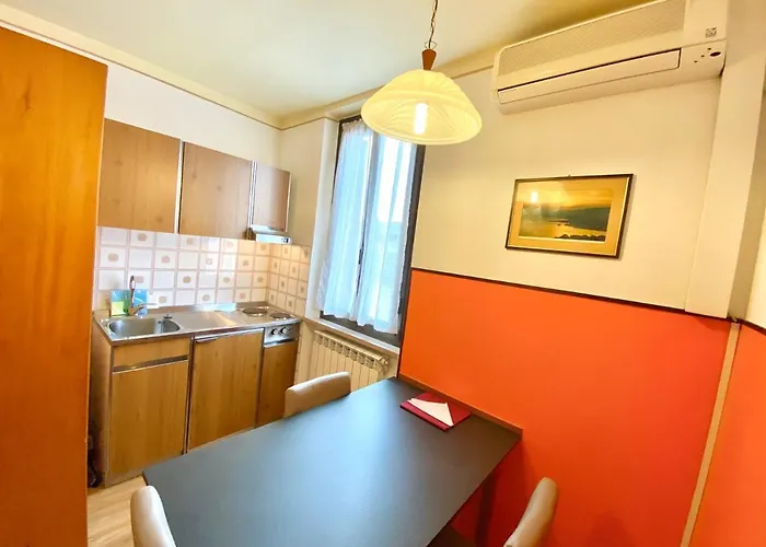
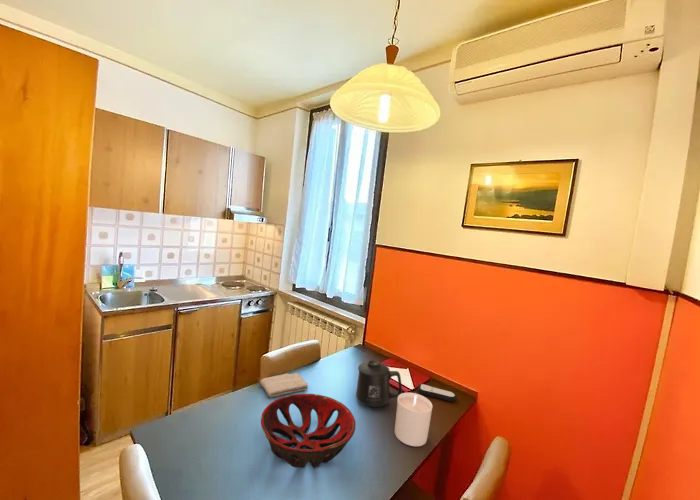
+ remote control [417,383,457,402]
+ candle [394,392,433,447]
+ decorative bowl [260,393,357,469]
+ mug [355,359,403,408]
+ washcloth [259,372,309,398]
